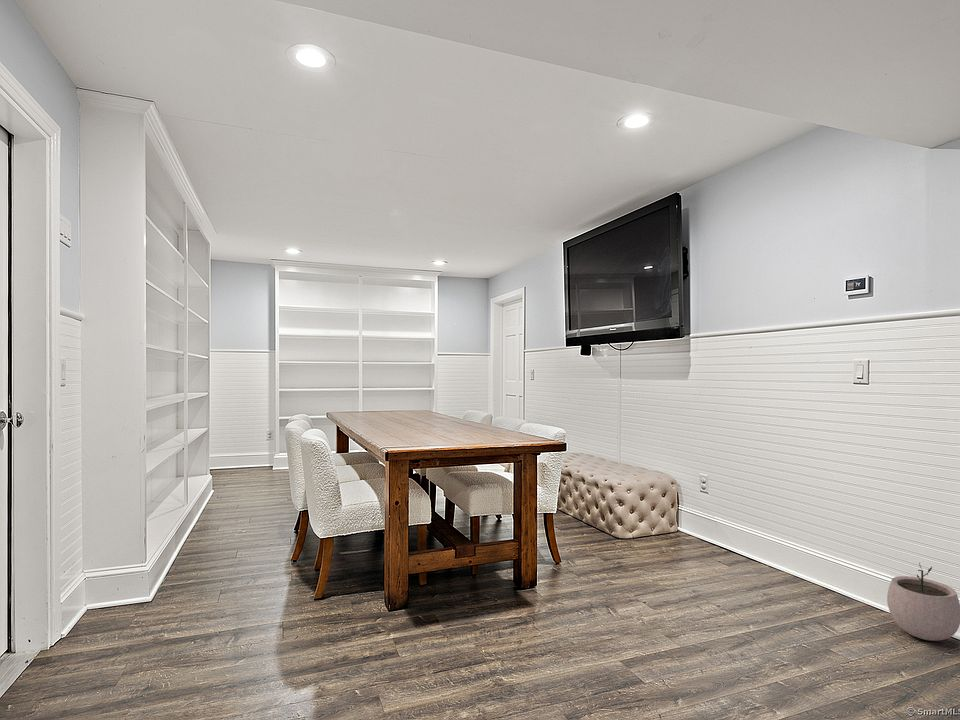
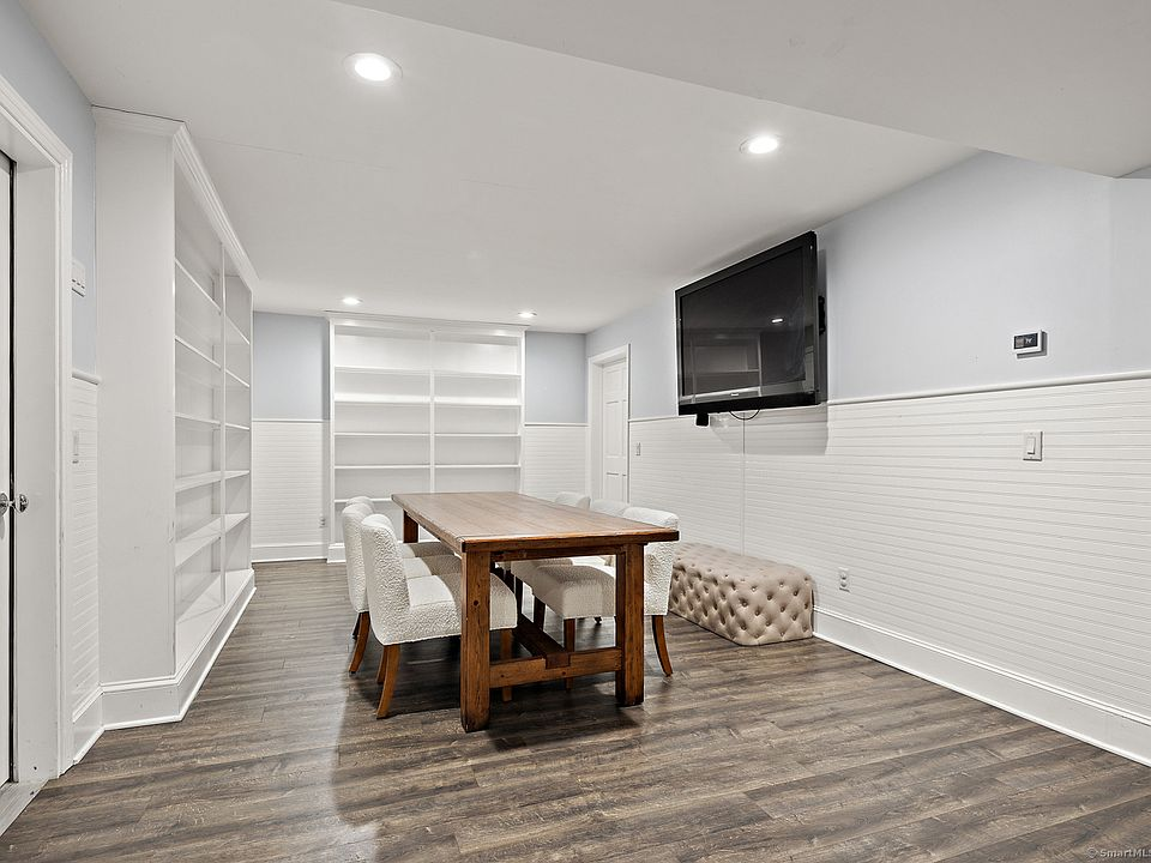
- plant pot [886,562,960,642]
